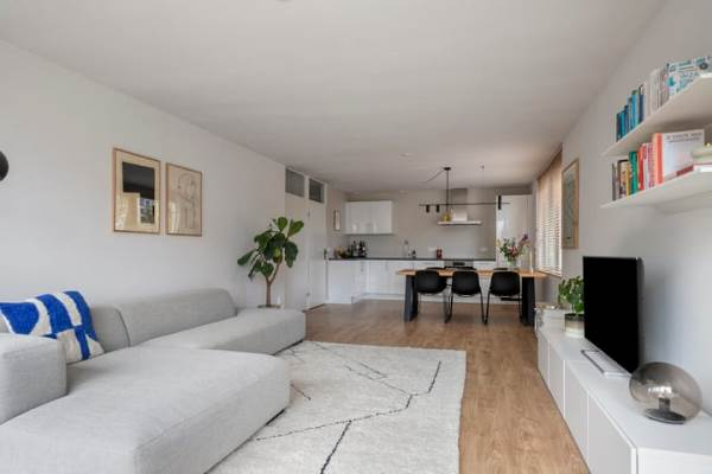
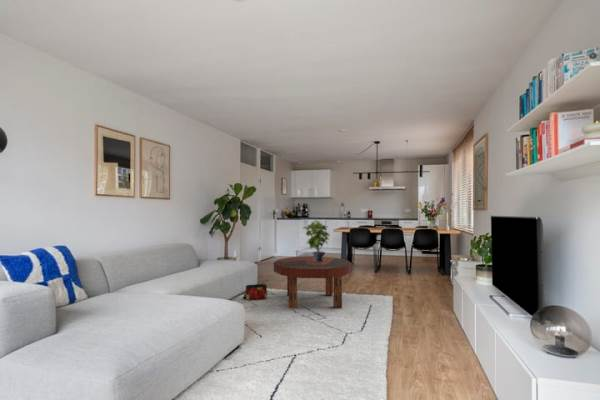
+ coffee table [273,255,353,310]
+ bag [242,283,268,301]
+ potted plant [302,218,331,262]
